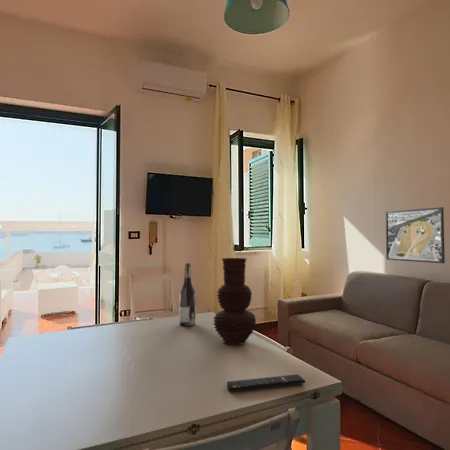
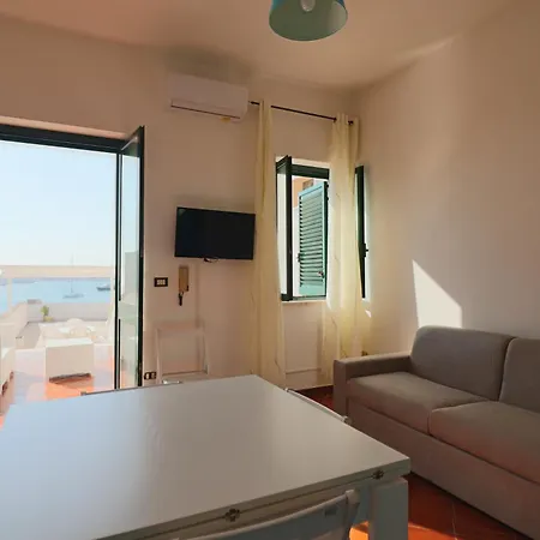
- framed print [385,206,446,264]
- vase [212,257,257,346]
- remote control [226,373,306,392]
- wine bottle [178,262,197,327]
